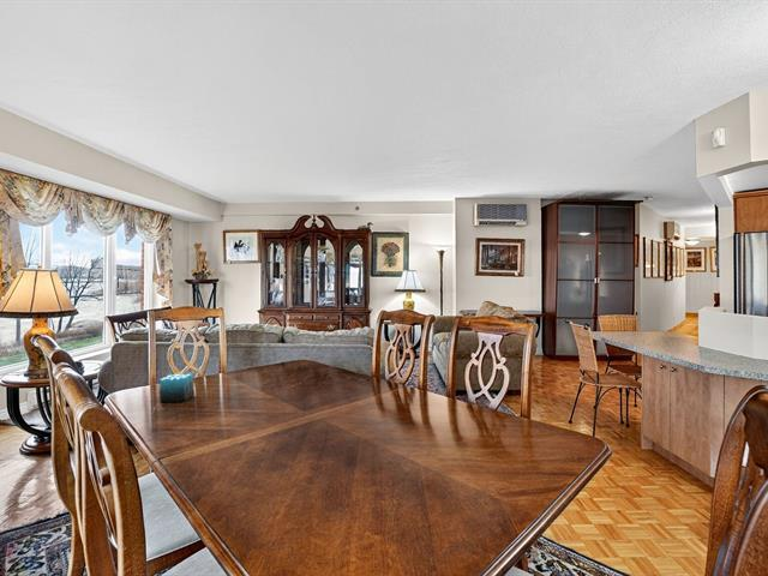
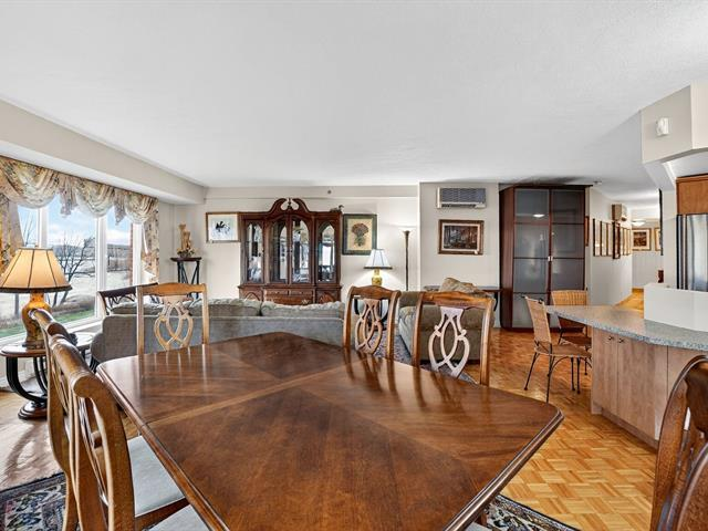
- candle [158,370,196,403]
